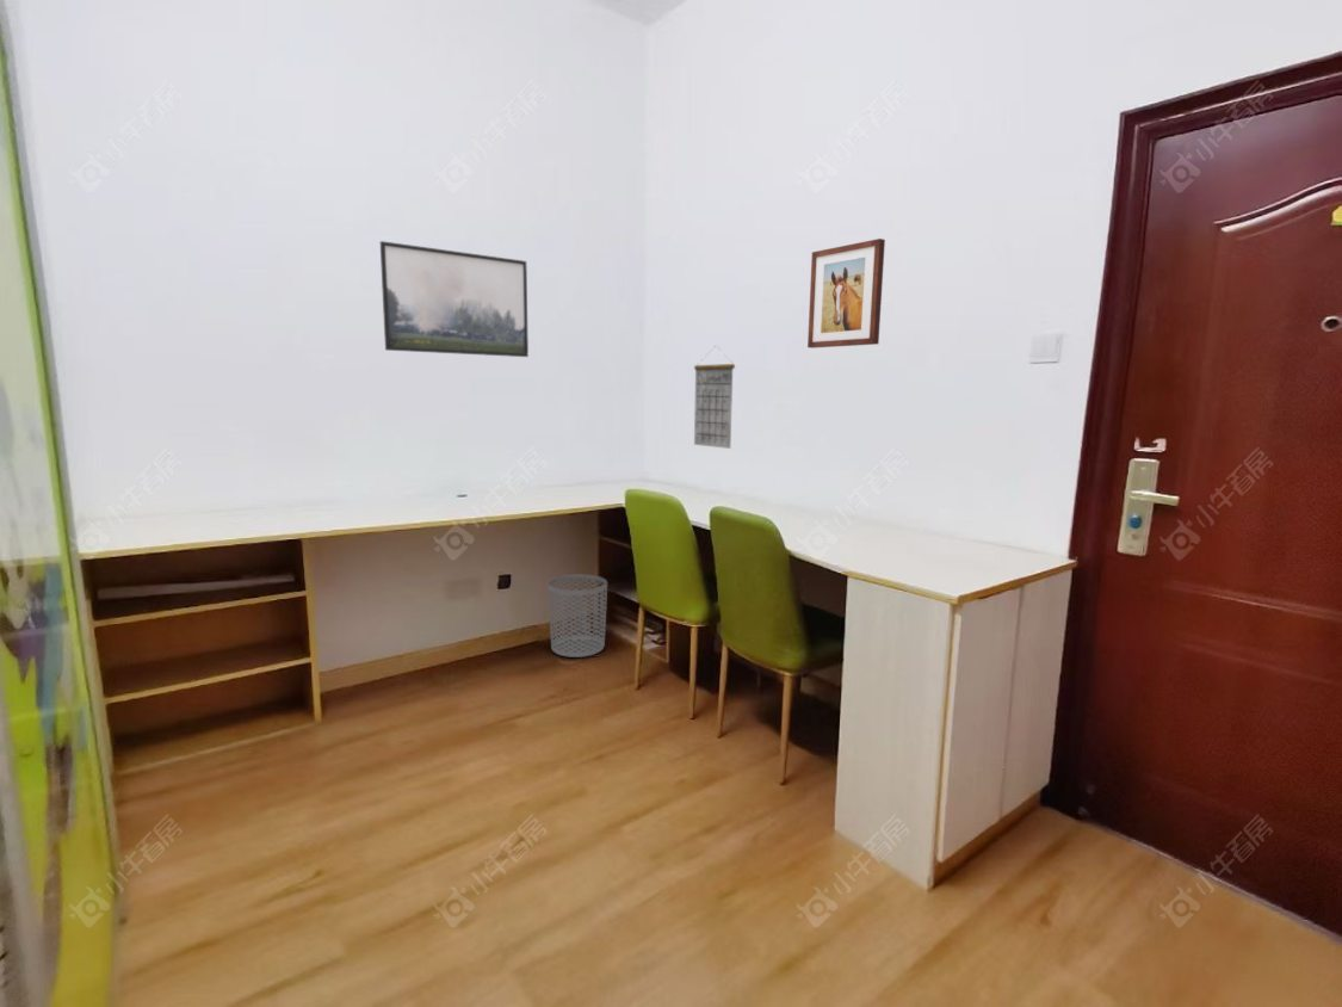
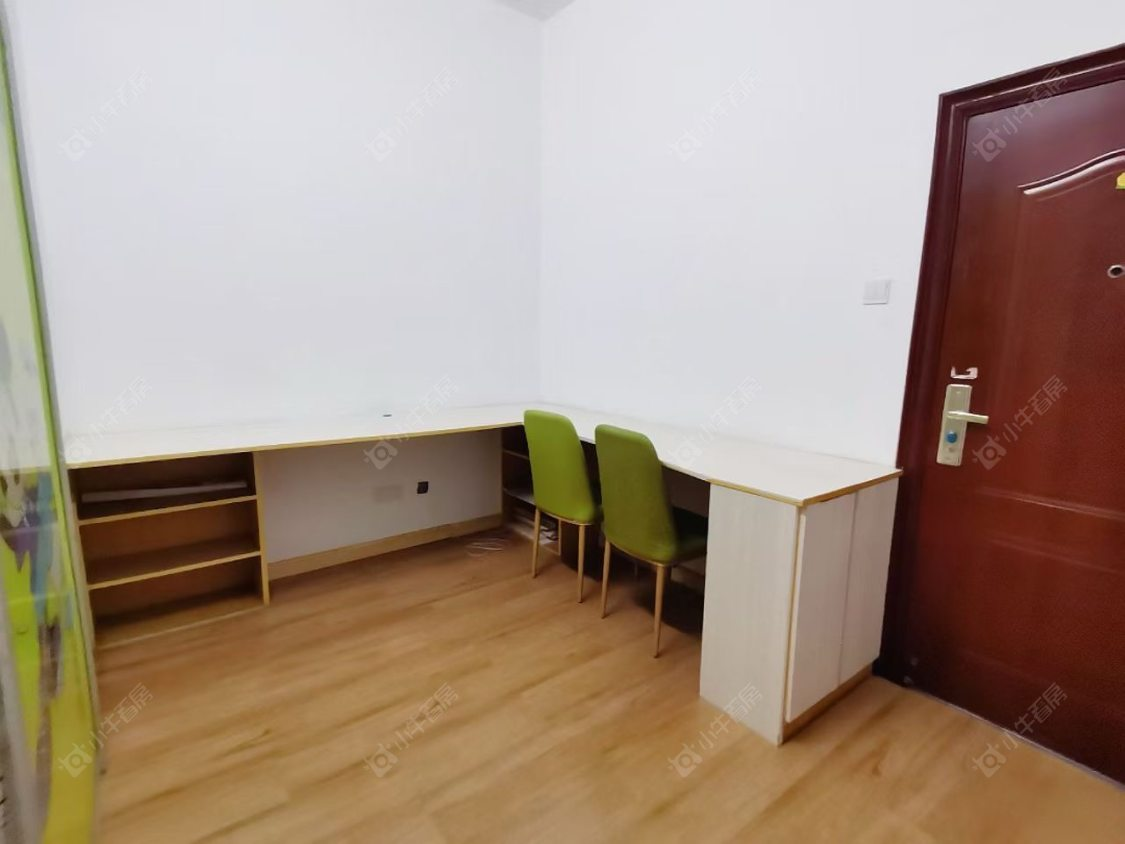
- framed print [379,240,530,358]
- calendar [693,344,736,450]
- waste bin [546,574,608,659]
- wall art [806,237,886,350]
